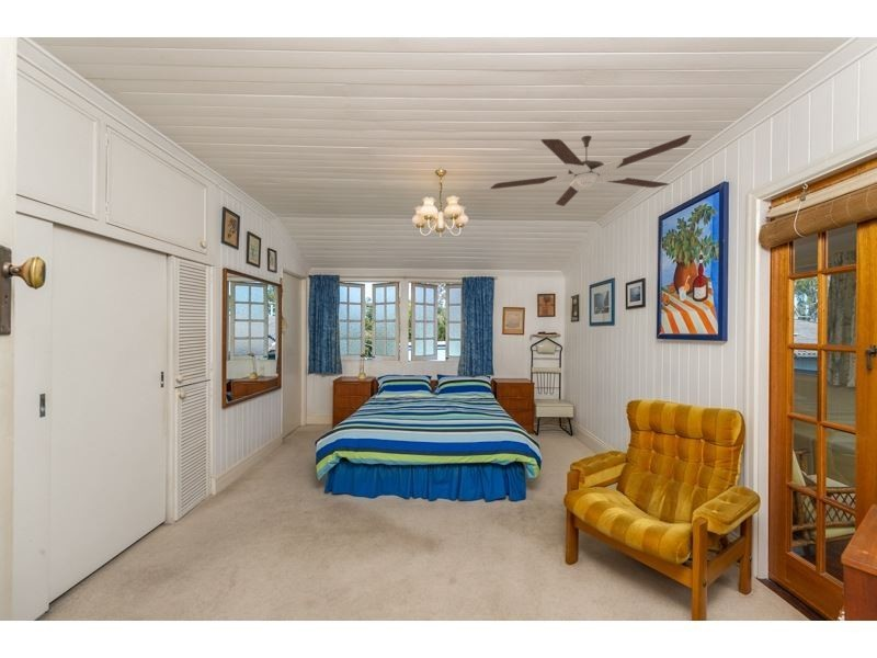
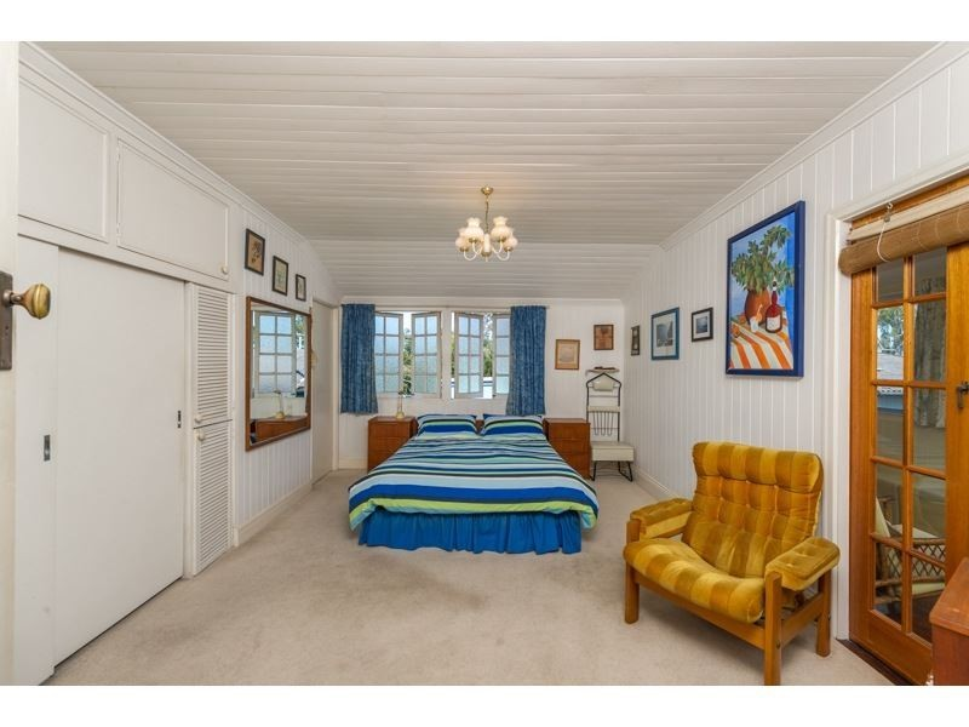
- ceiling fan [489,134,693,207]
